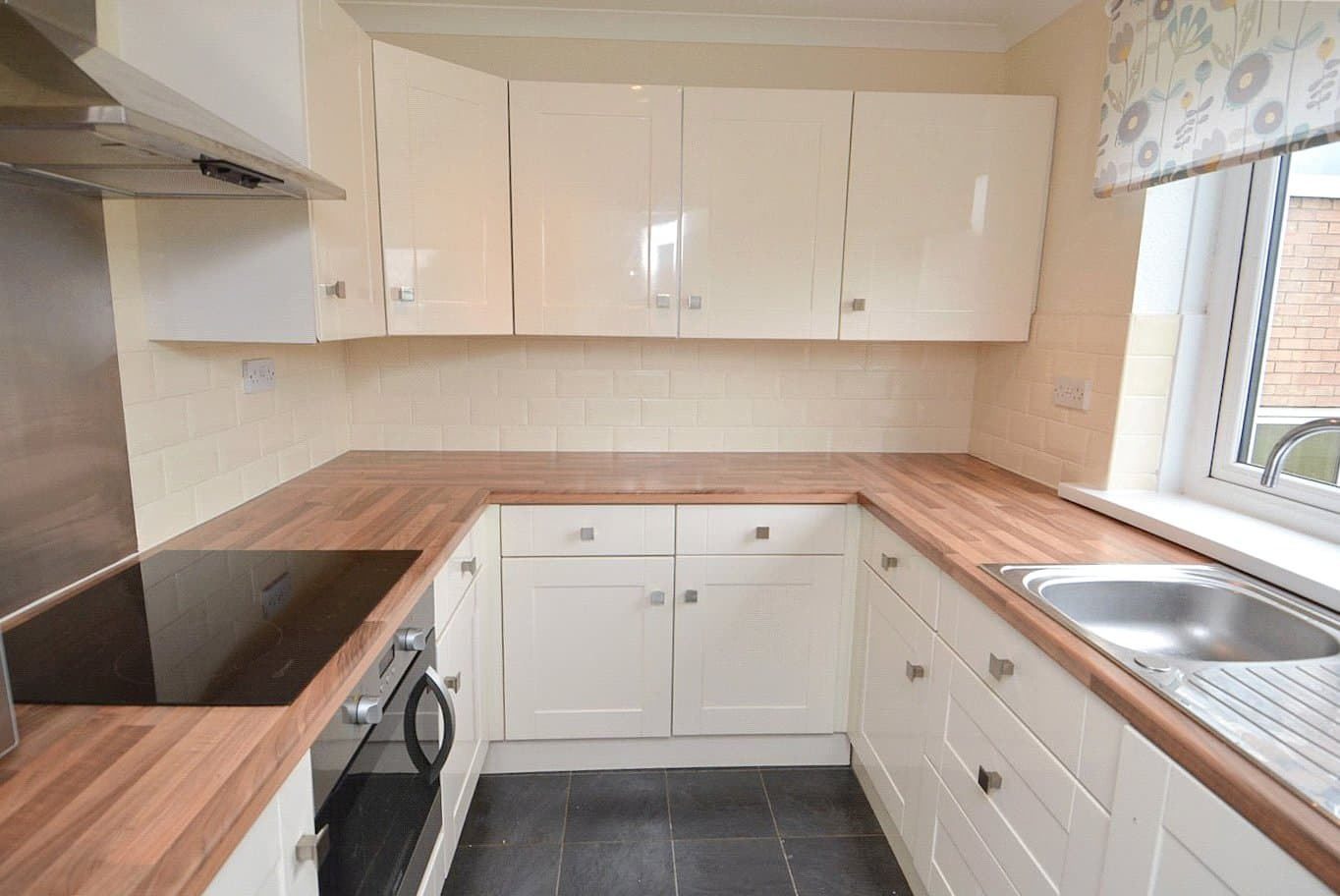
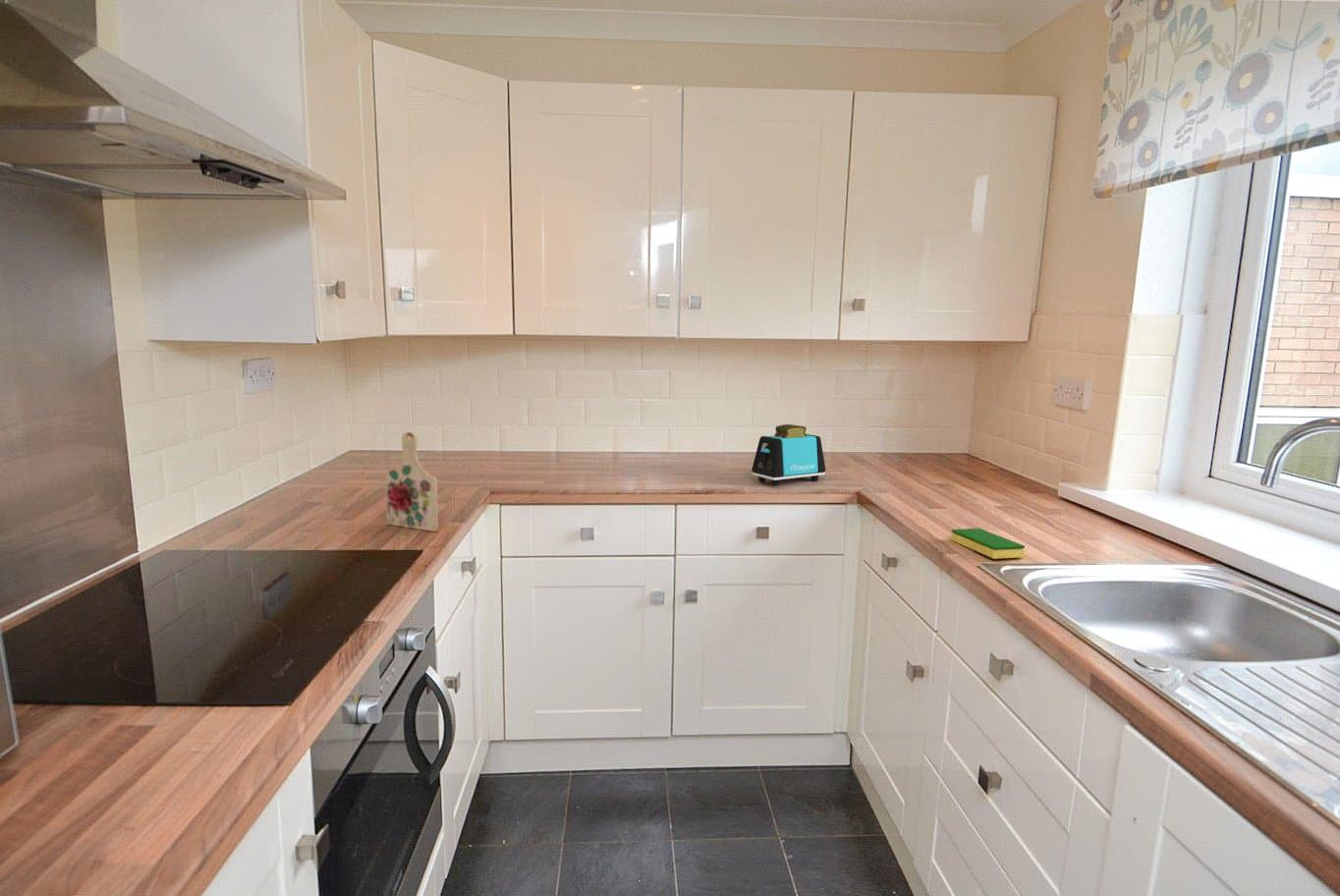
+ cutting board [384,431,439,532]
+ dish sponge [950,528,1026,560]
+ toaster [751,423,826,486]
